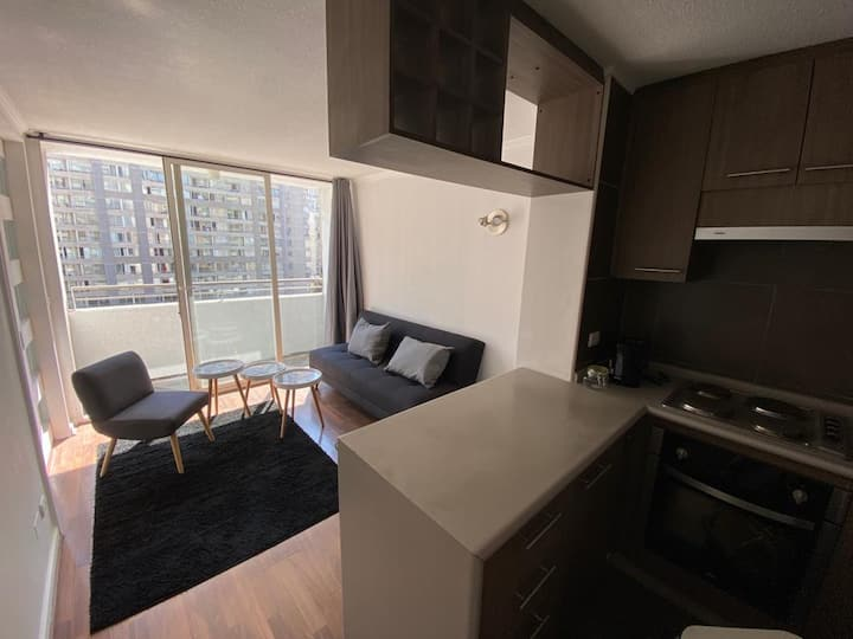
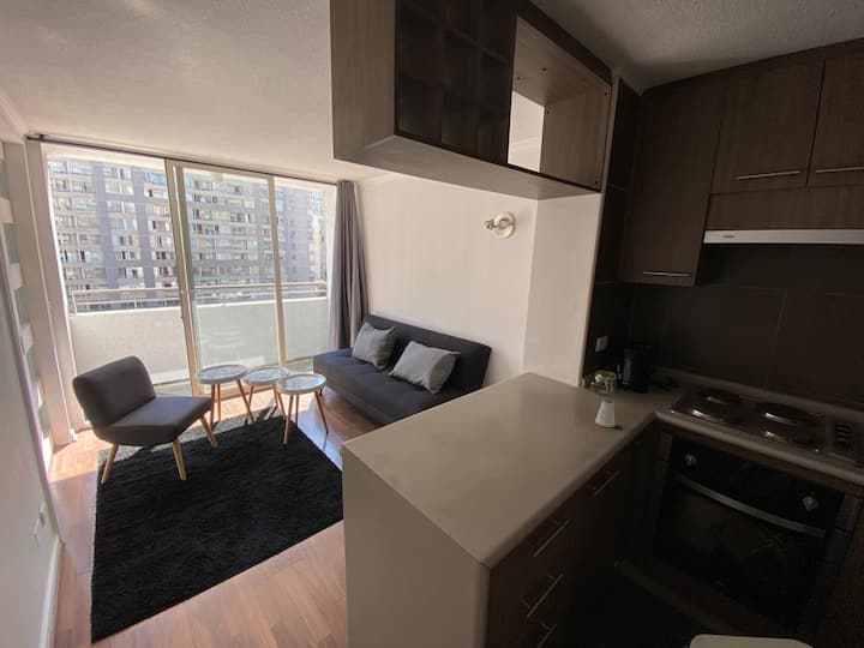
+ saltshaker [594,397,617,428]
